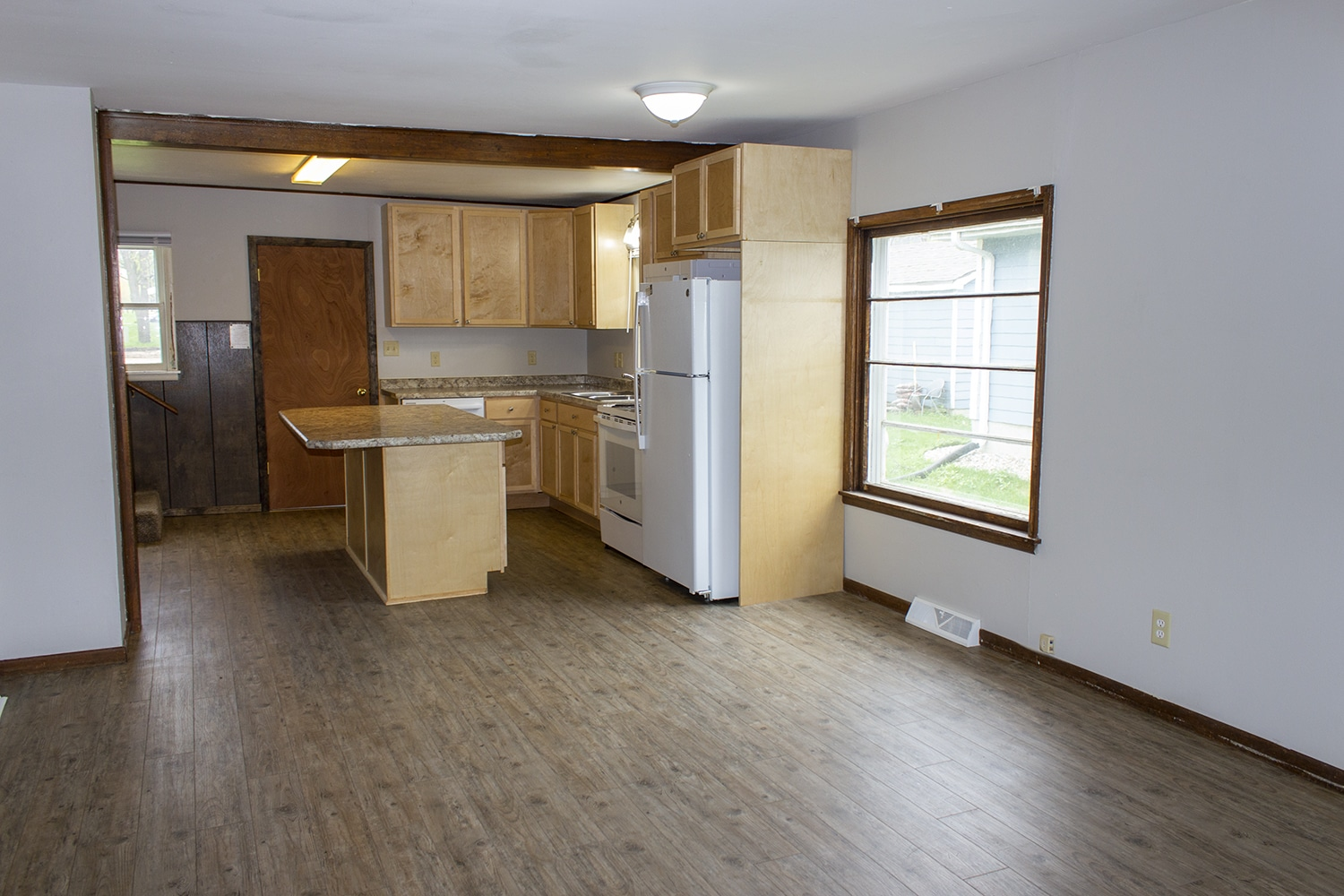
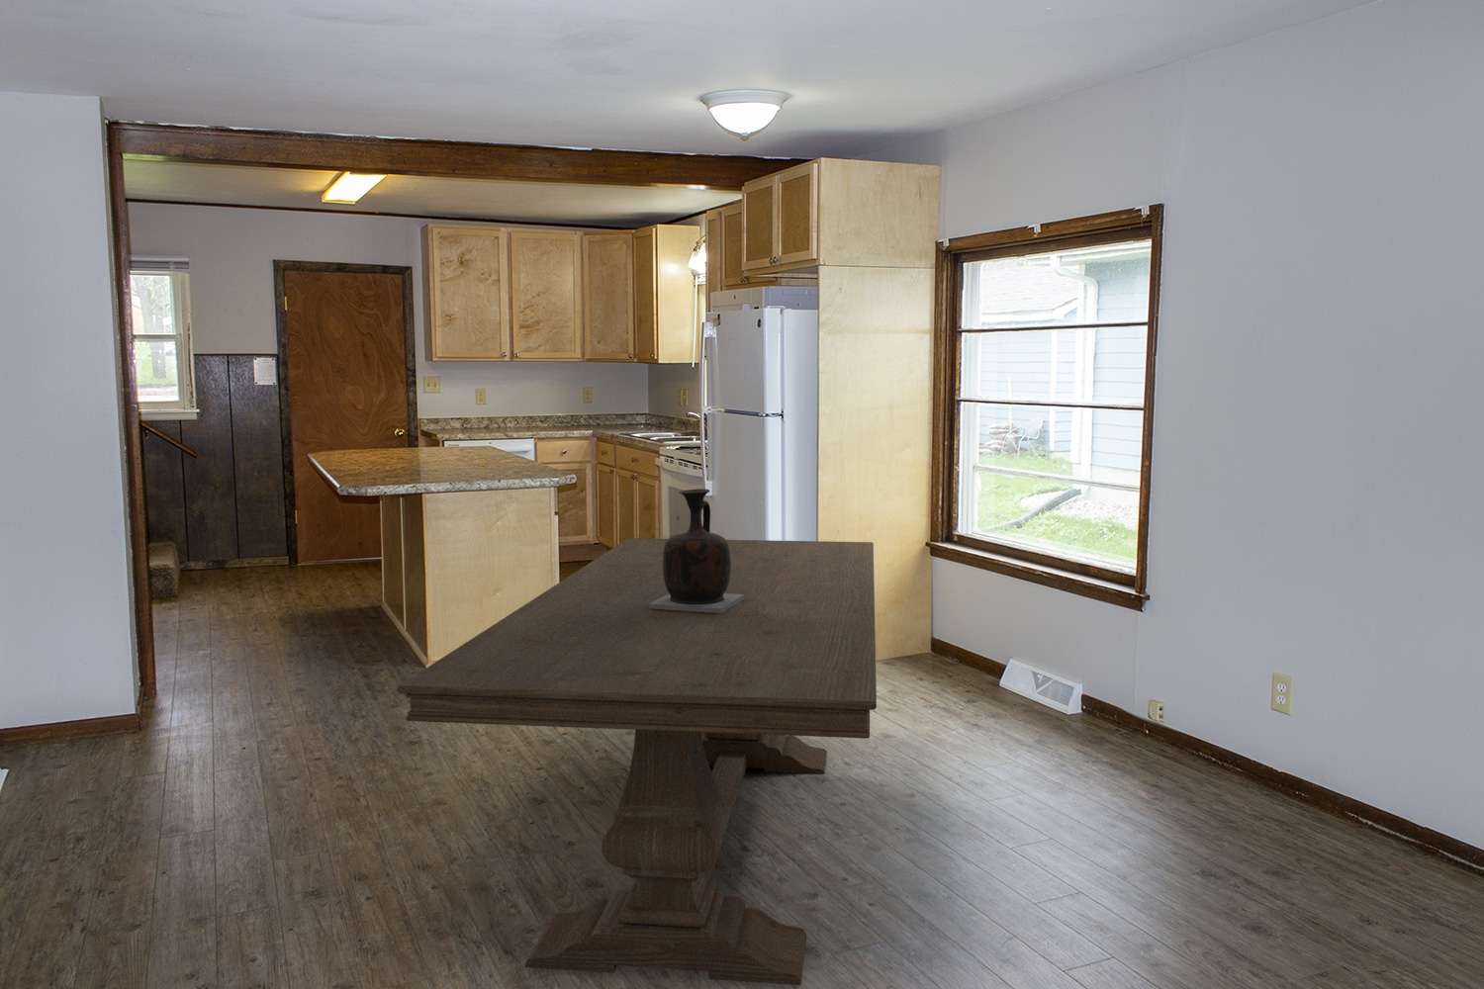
+ vase [649,488,744,614]
+ dining table [395,538,878,986]
